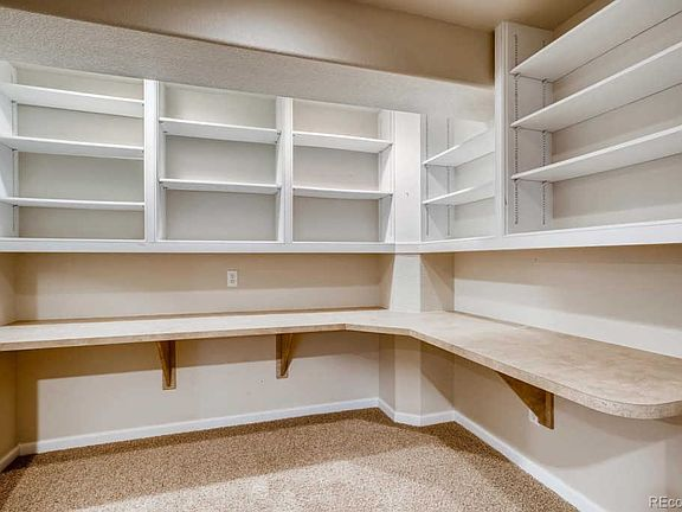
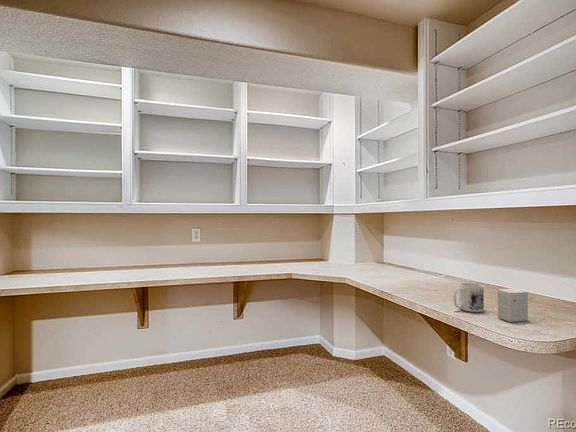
+ mug [452,282,485,313]
+ small box [497,288,529,323]
